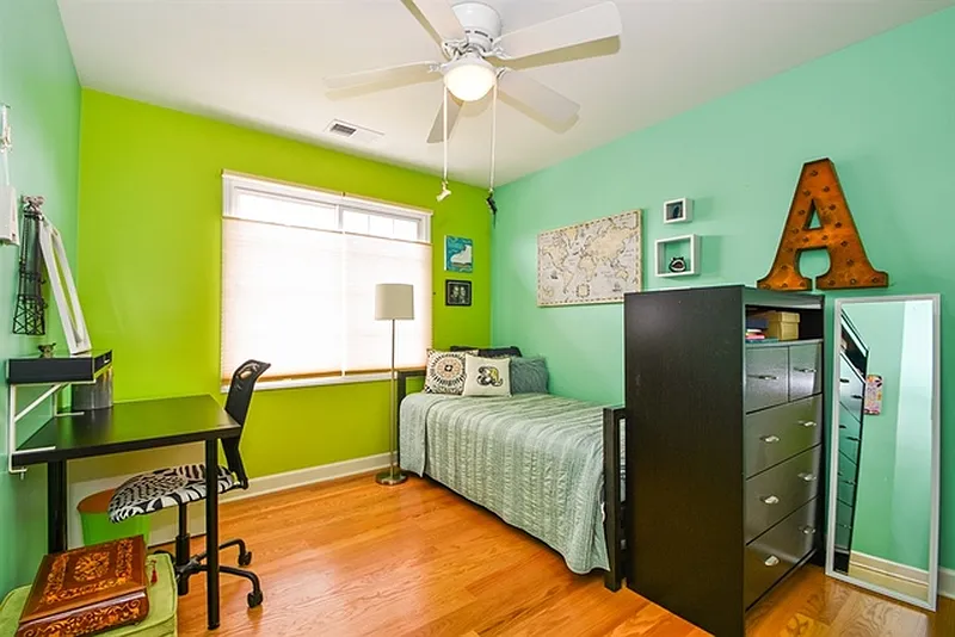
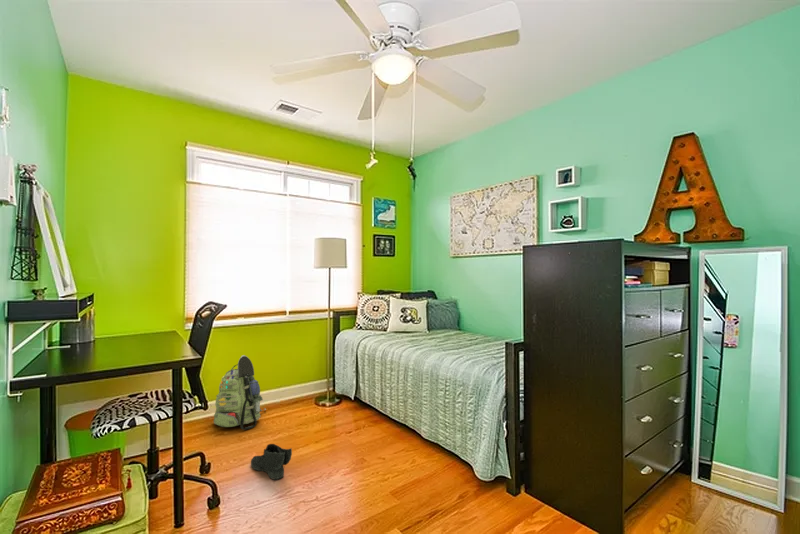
+ backpack [213,354,267,431]
+ sneaker [250,443,293,481]
